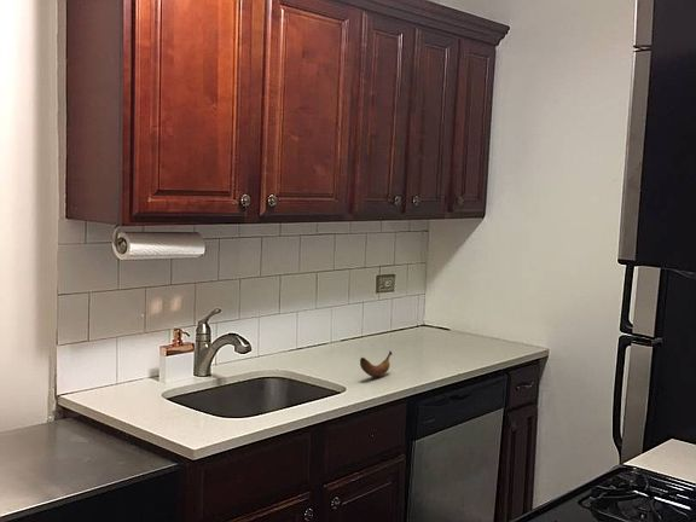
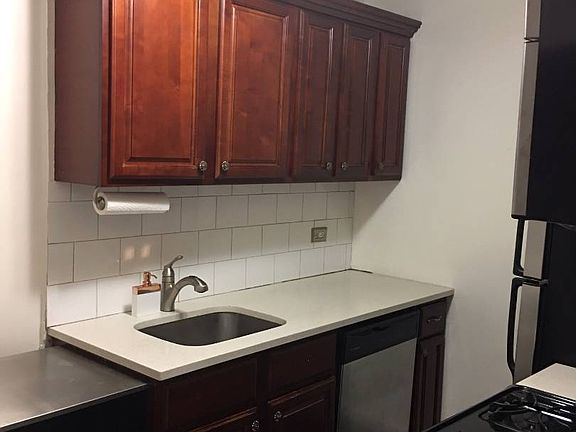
- banana [359,350,393,378]
